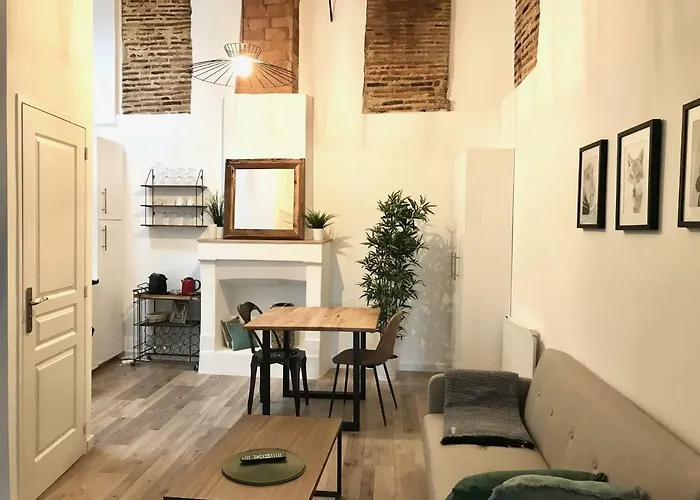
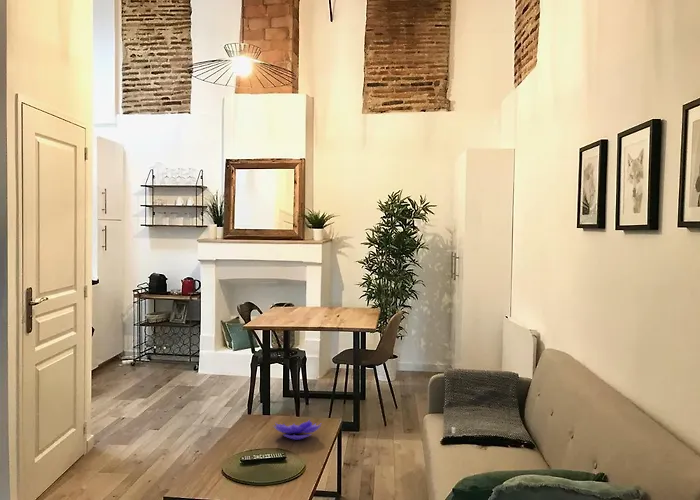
+ decorative bowl [272,418,322,441]
